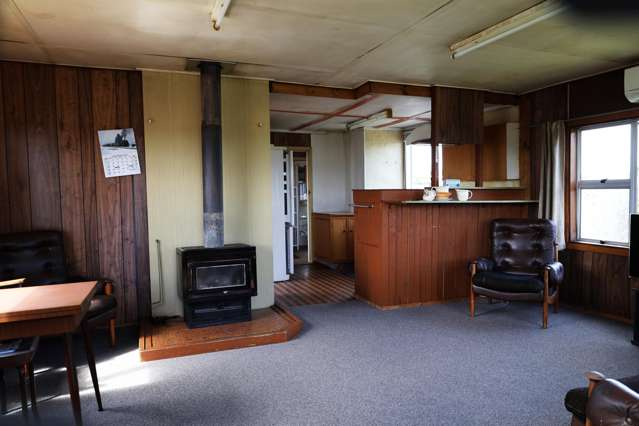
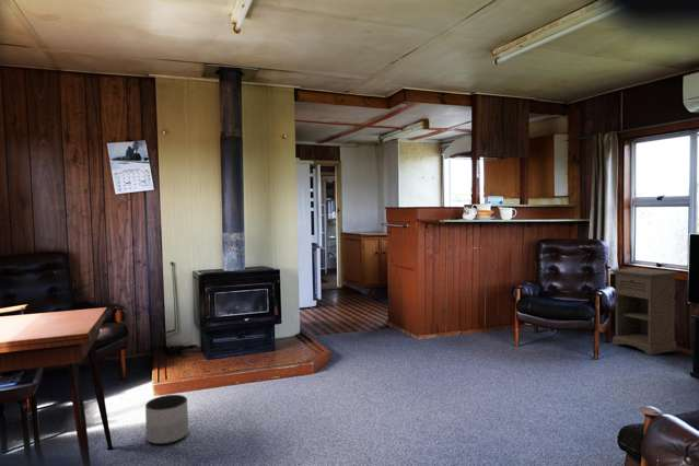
+ nightstand [609,267,679,356]
+ planter [144,394,189,445]
